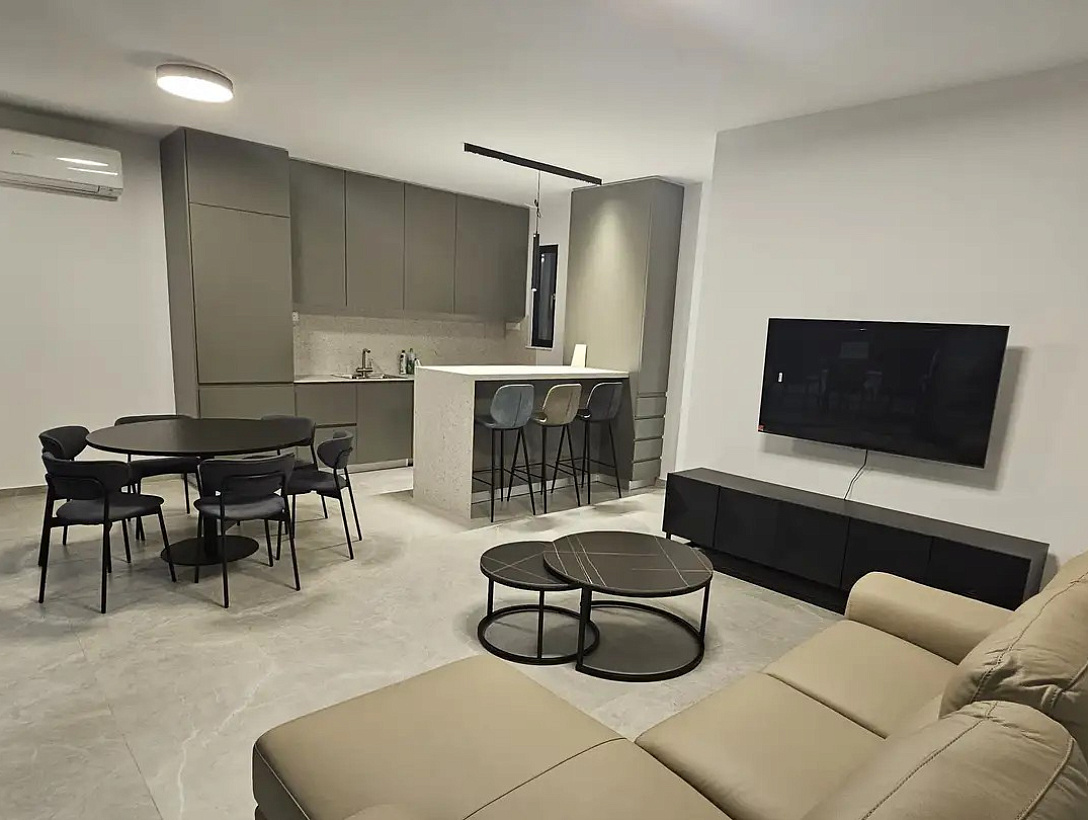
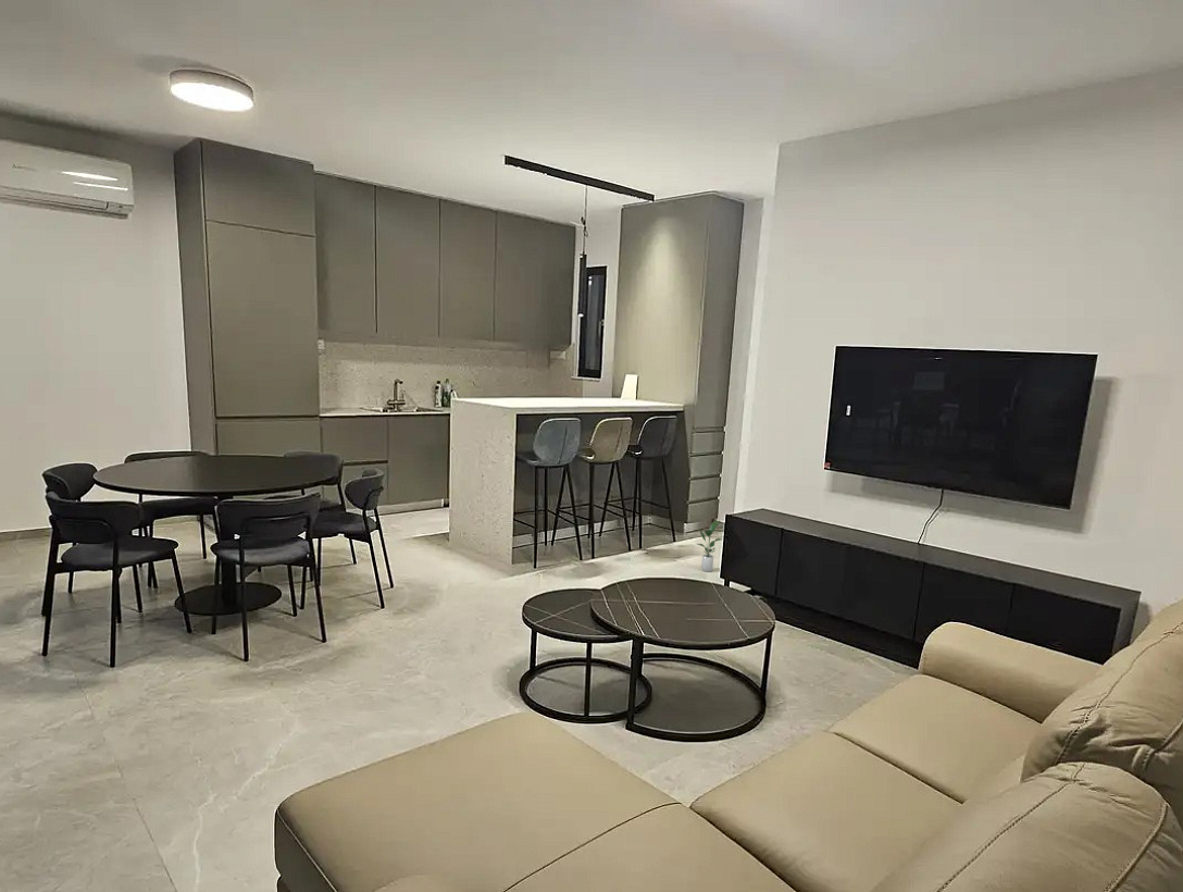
+ potted plant [696,520,722,572]
